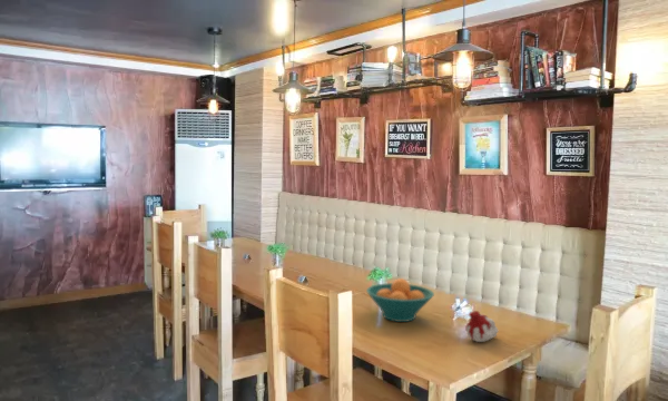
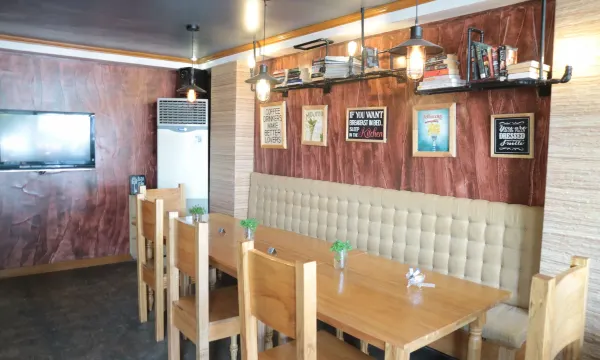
- fruit bowl [365,277,435,323]
- candle [464,310,500,343]
